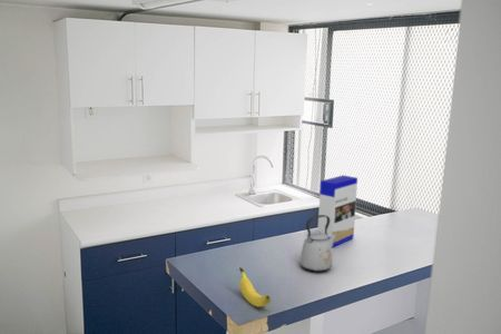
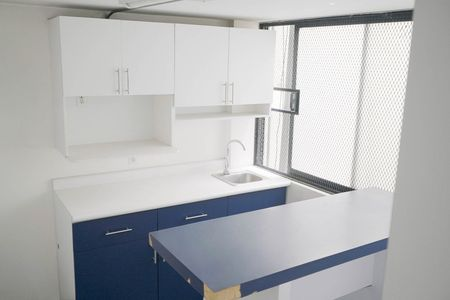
- cereal box [317,174,358,248]
- banana [238,266,272,307]
- kettle [299,215,336,273]
